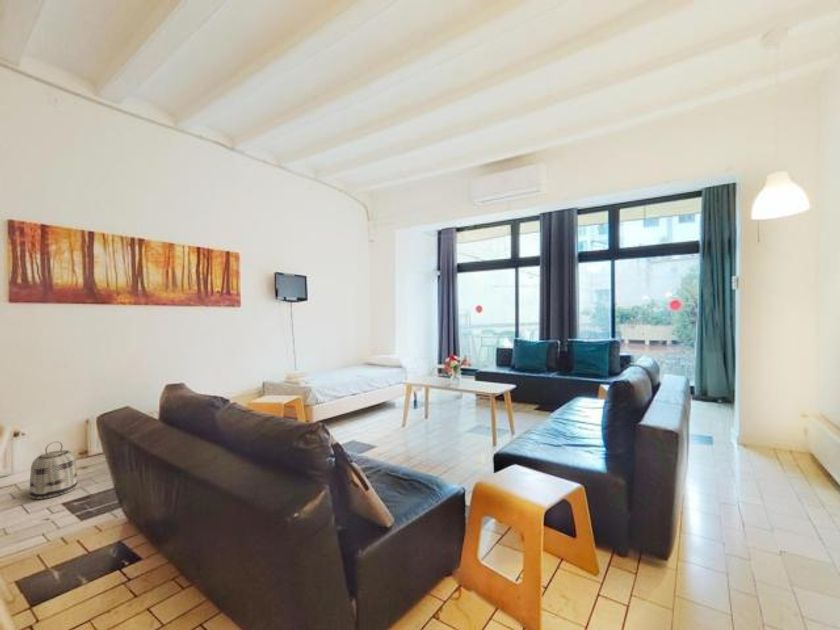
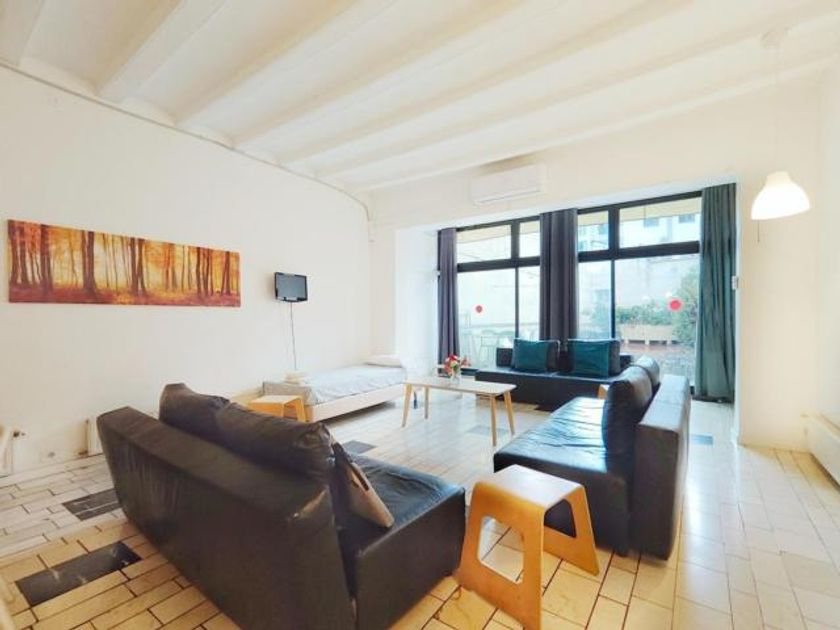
- basket [28,441,79,500]
